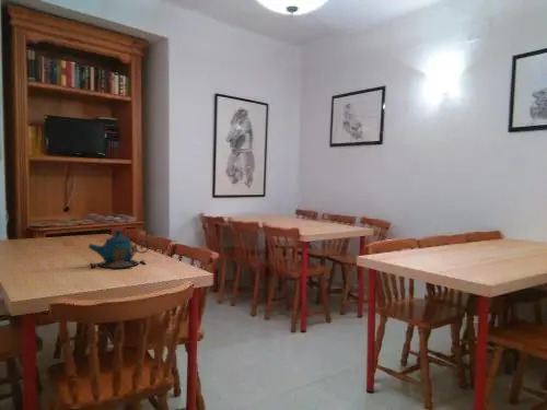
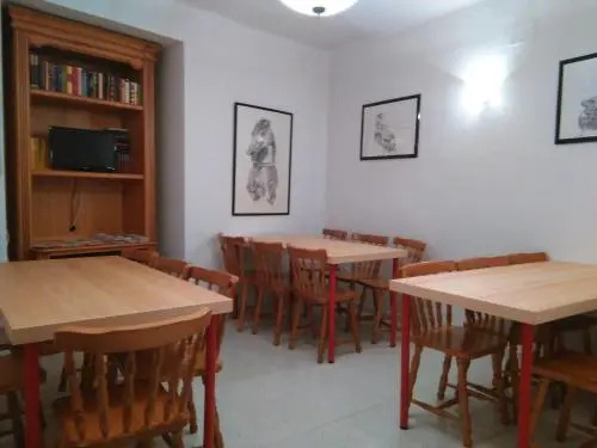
- teapot [88,229,150,271]
